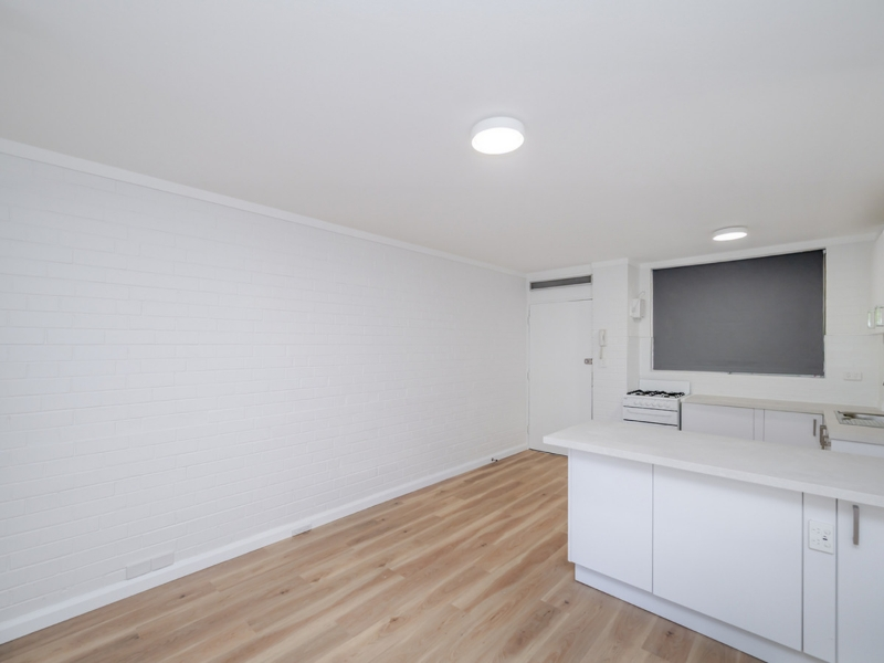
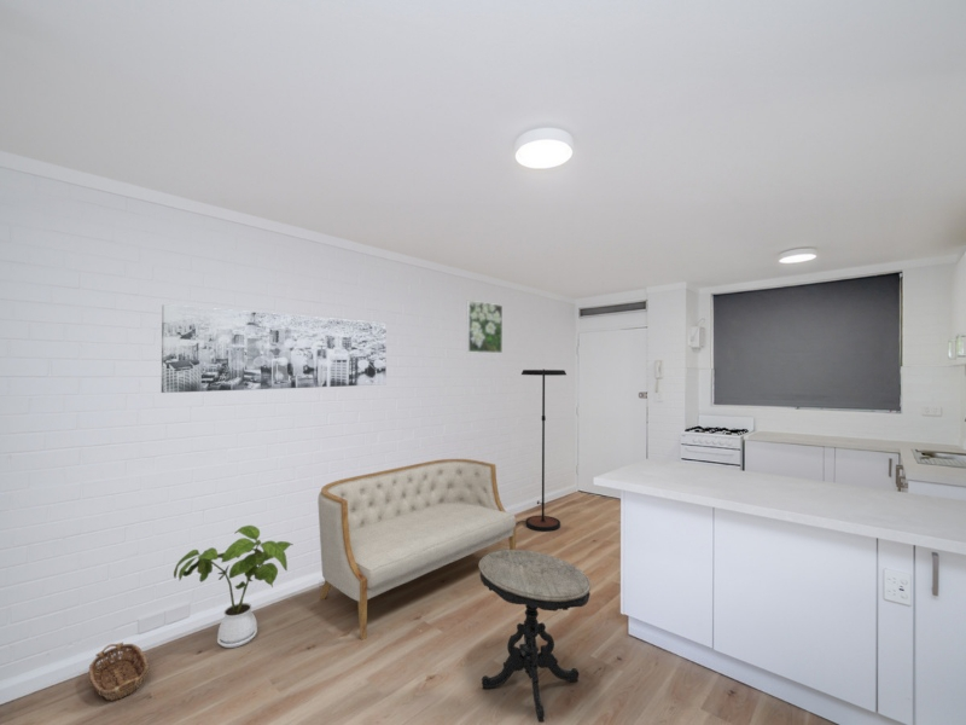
+ floor lamp [516,369,568,533]
+ wall art [161,303,388,394]
+ side table [477,549,592,724]
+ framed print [465,300,504,354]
+ basket [88,642,149,702]
+ sofa [316,458,517,642]
+ house plant [173,524,295,649]
